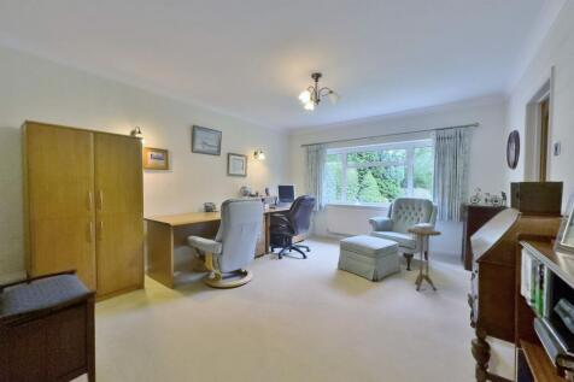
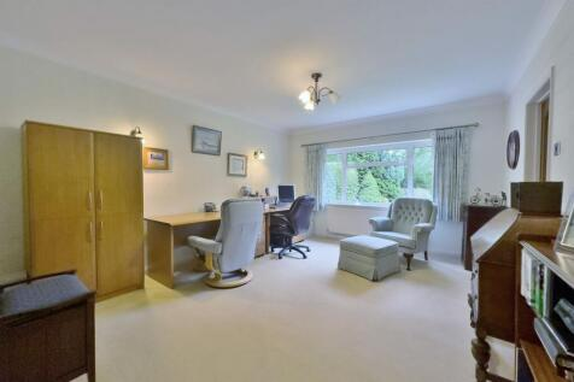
- side table [406,228,443,292]
